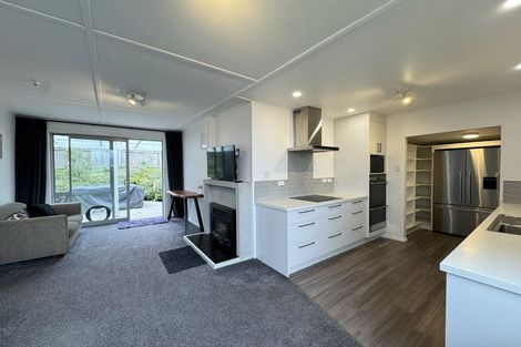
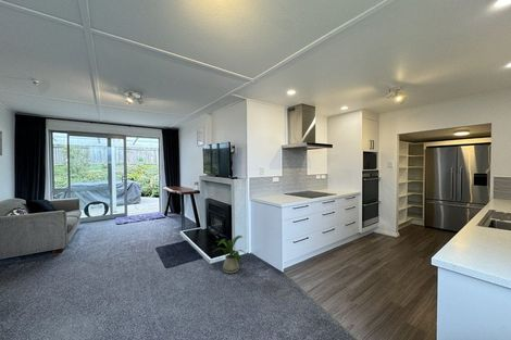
+ house plant [213,235,250,275]
